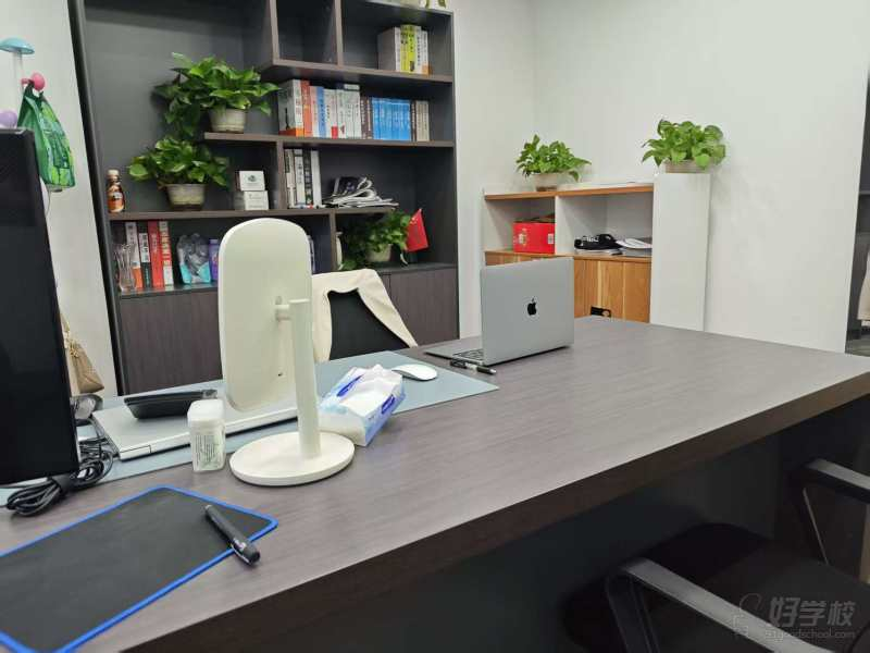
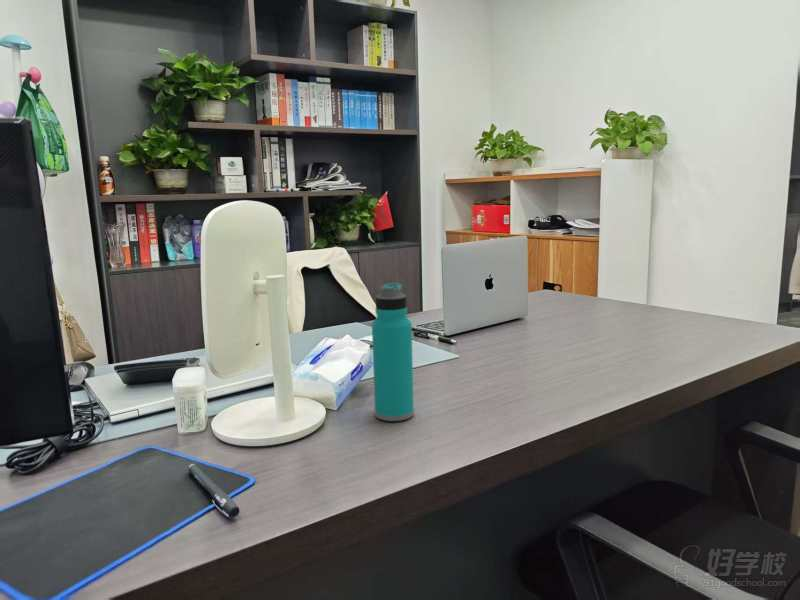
+ water bottle [371,282,415,422]
